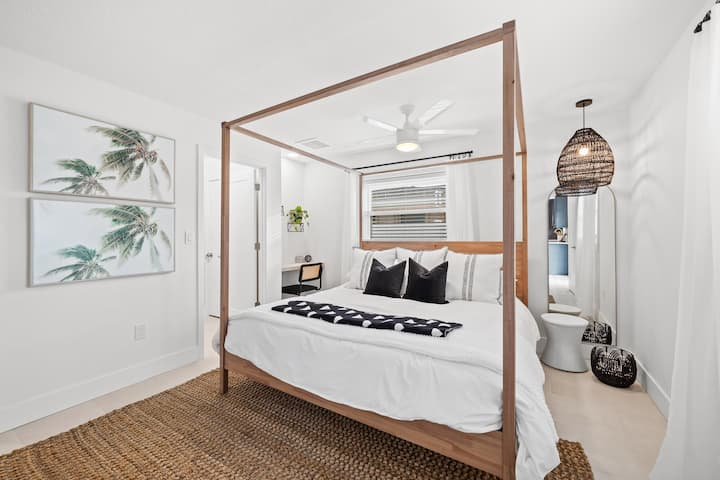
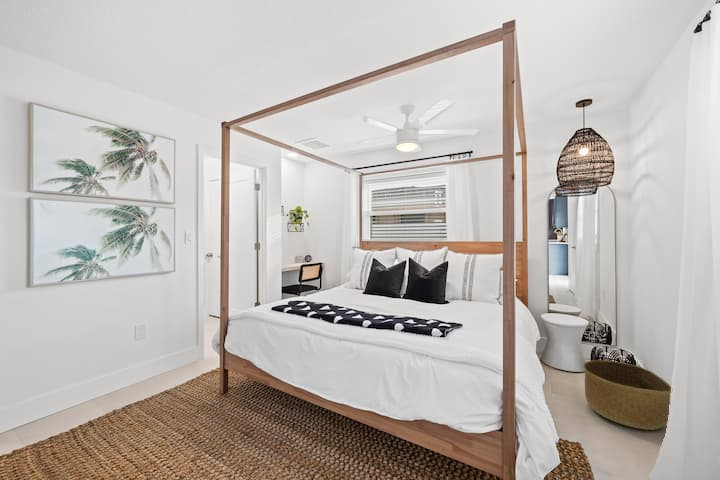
+ basket [582,359,672,431]
